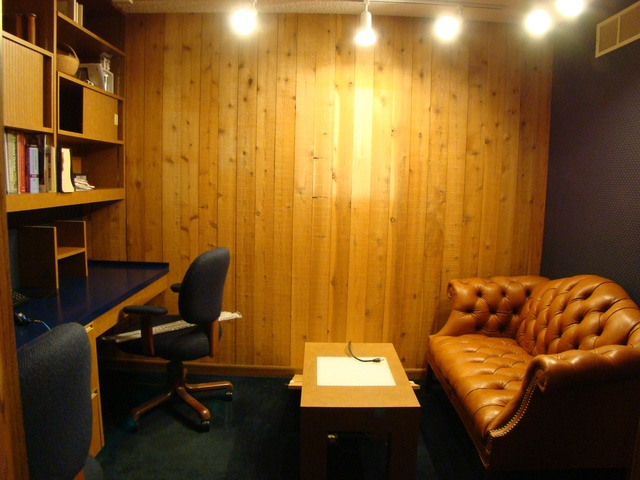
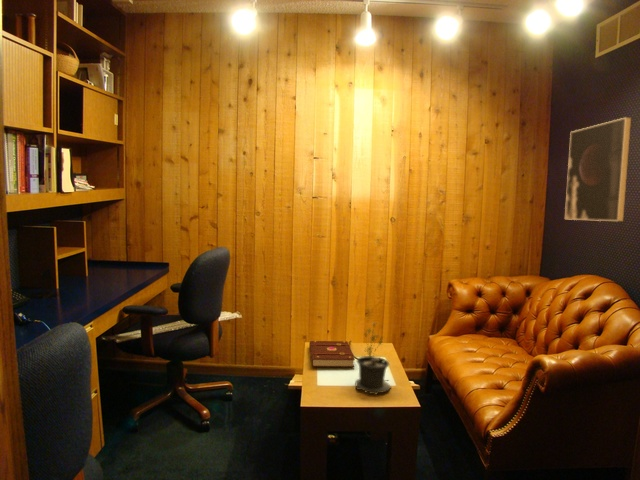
+ potted plant [355,322,392,396]
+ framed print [564,116,632,222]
+ book [308,340,356,368]
